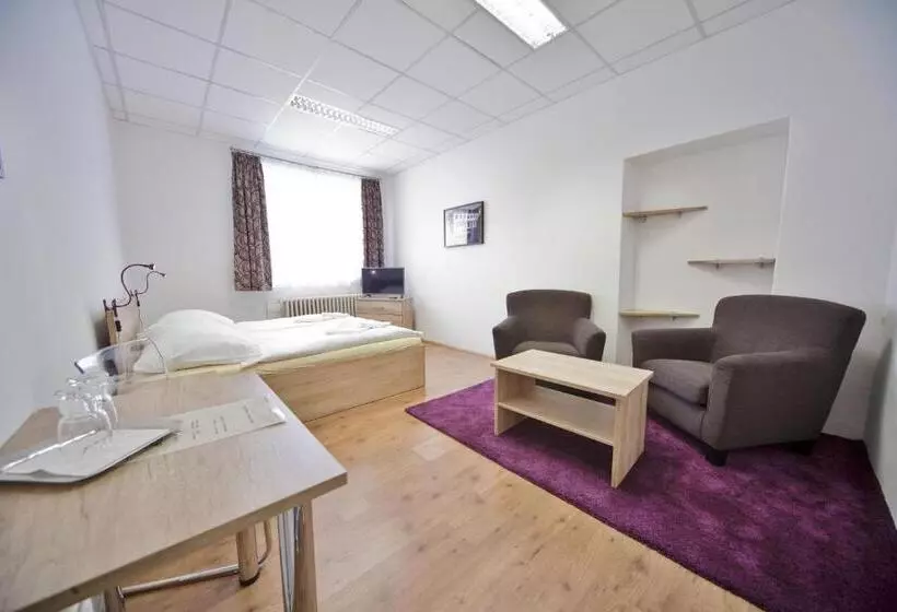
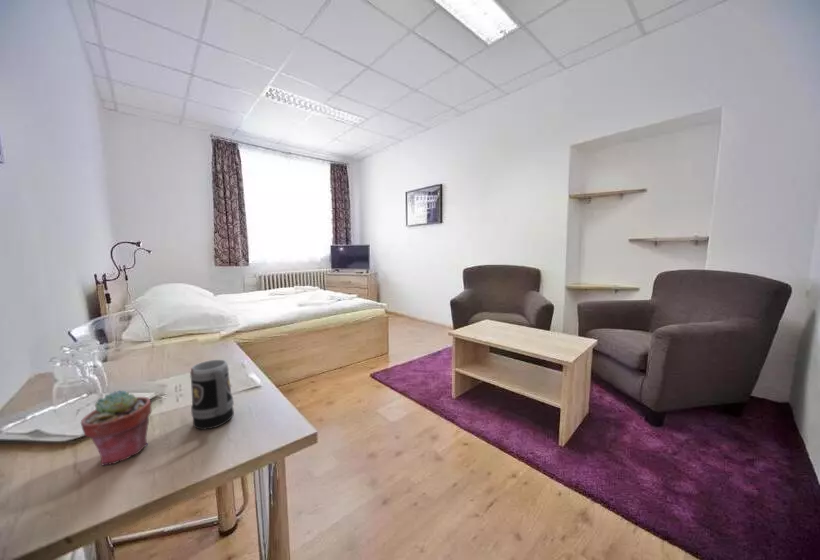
+ potted succulent [80,389,153,466]
+ mug [189,359,235,431]
